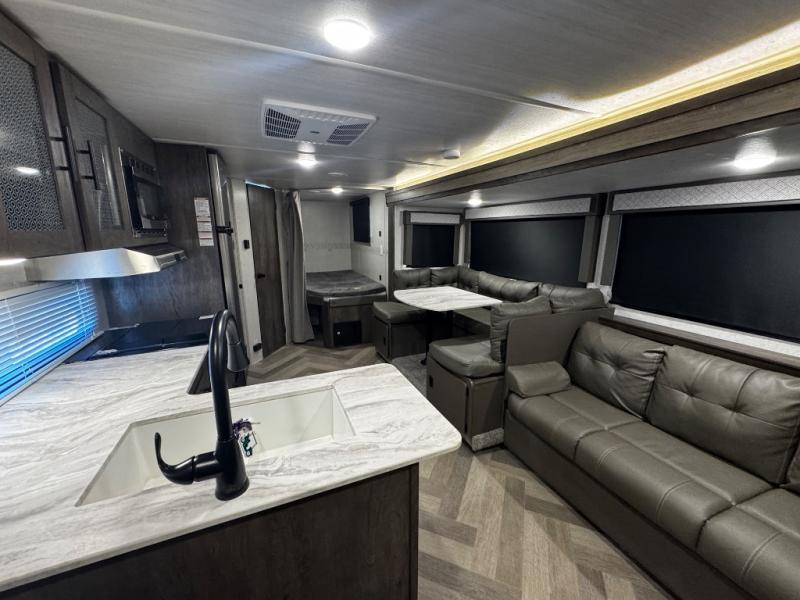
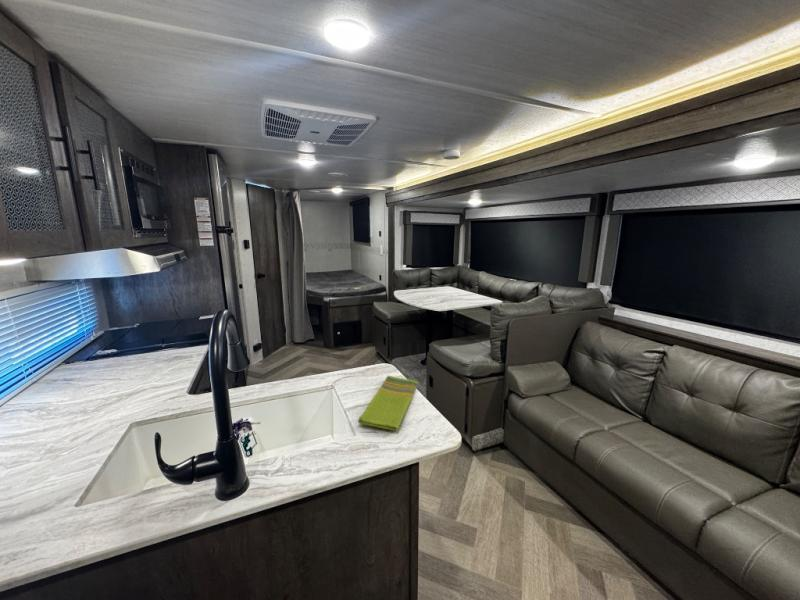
+ dish towel [357,375,419,431]
